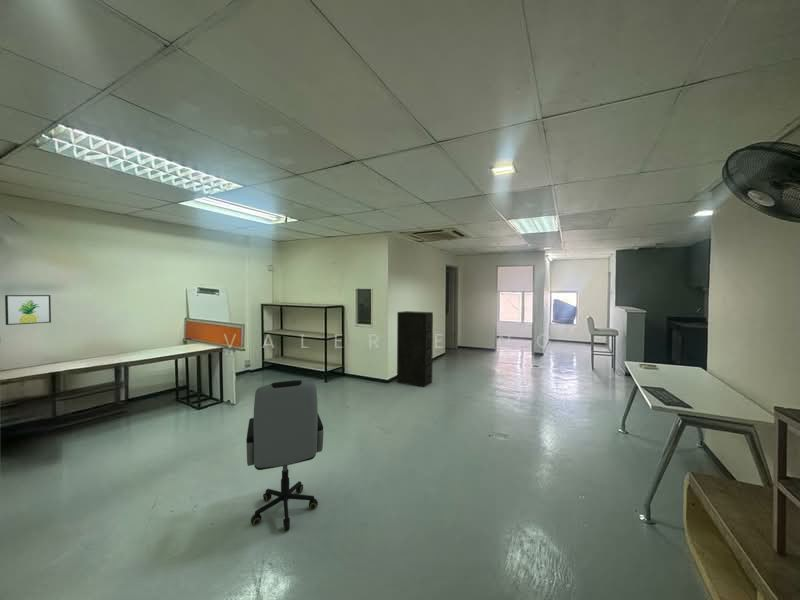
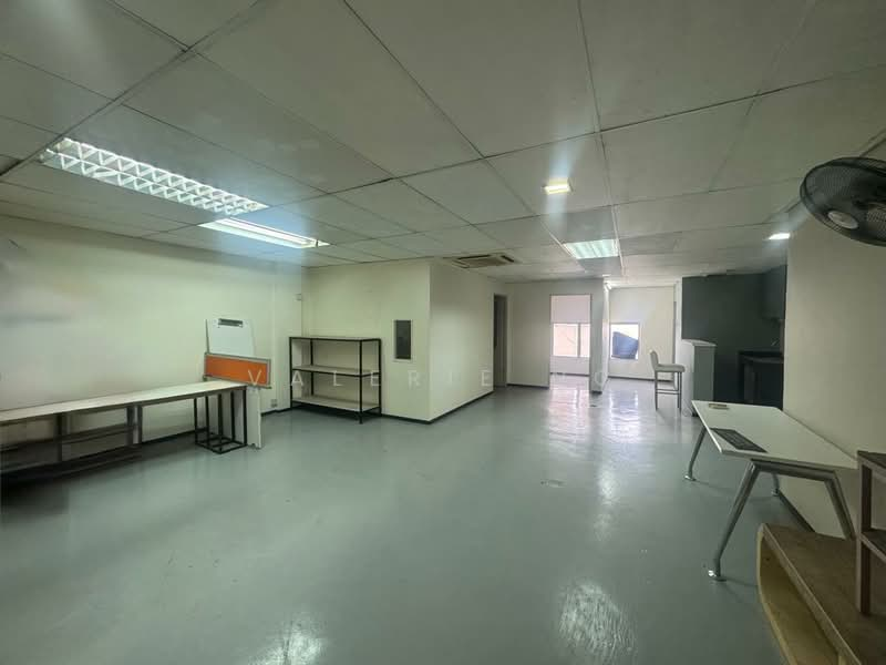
- filing cabinet [396,310,434,388]
- office chair [245,379,325,532]
- wall art [4,294,52,326]
